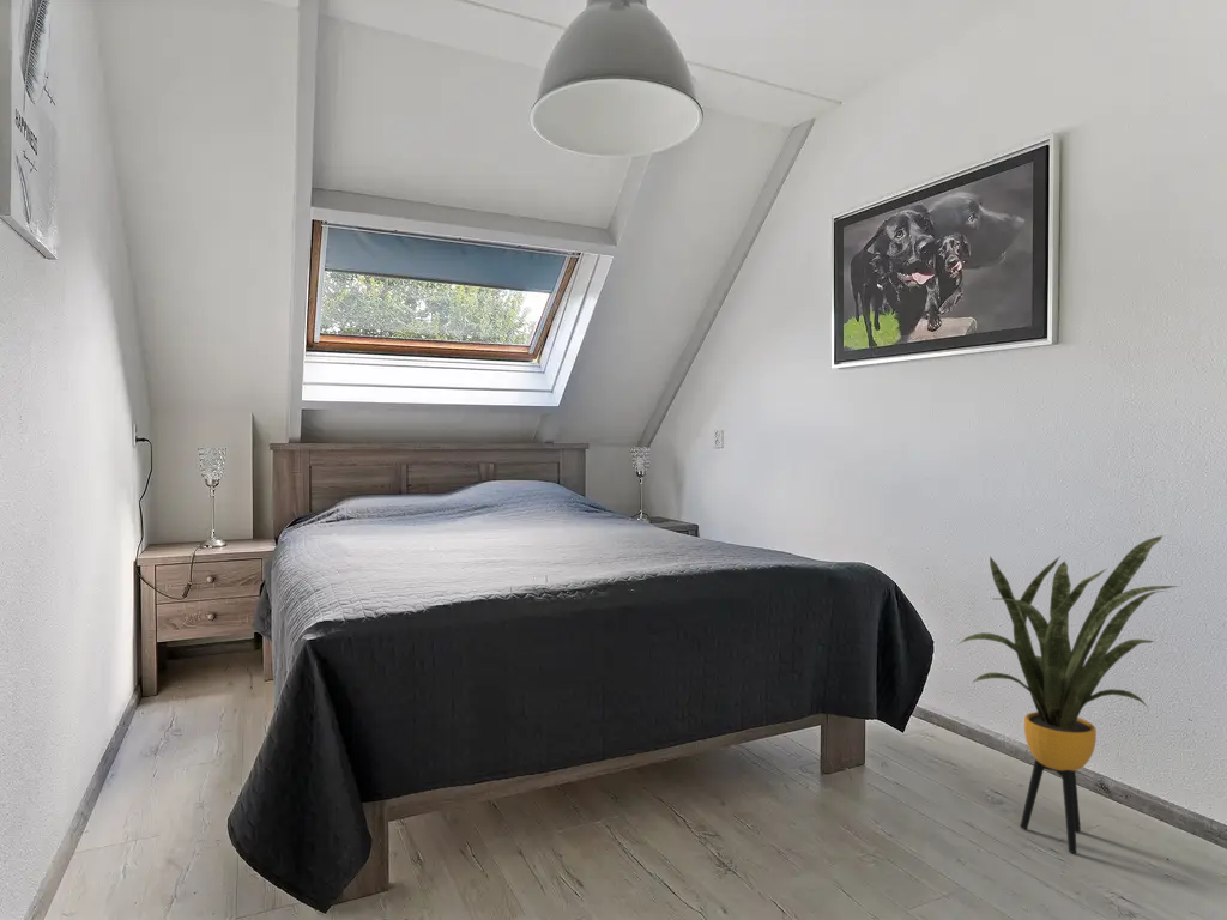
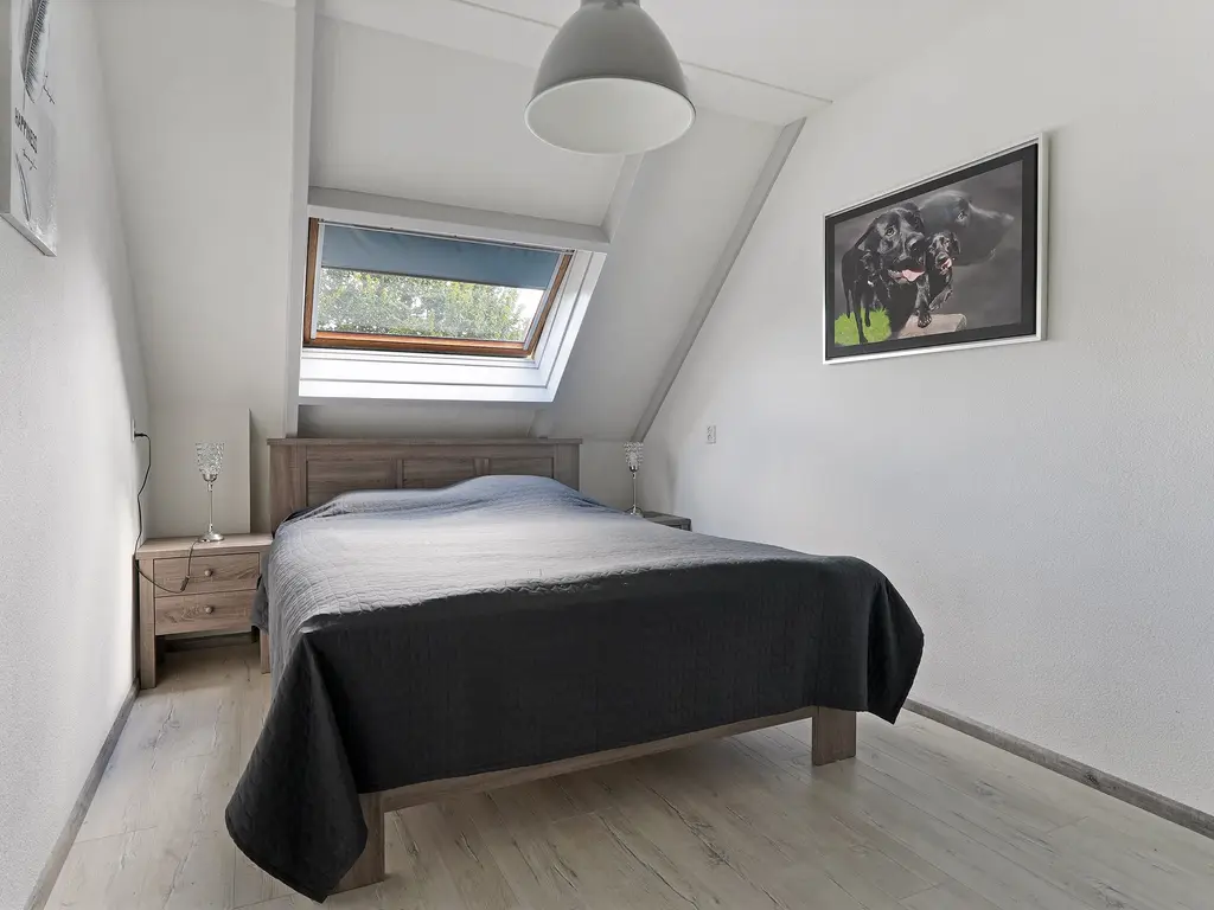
- house plant [957,534,1181,854]
